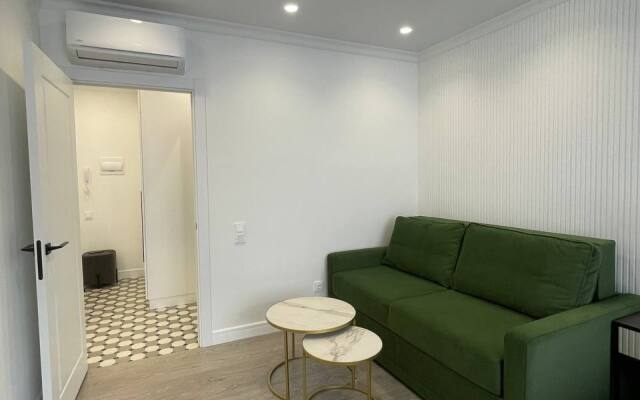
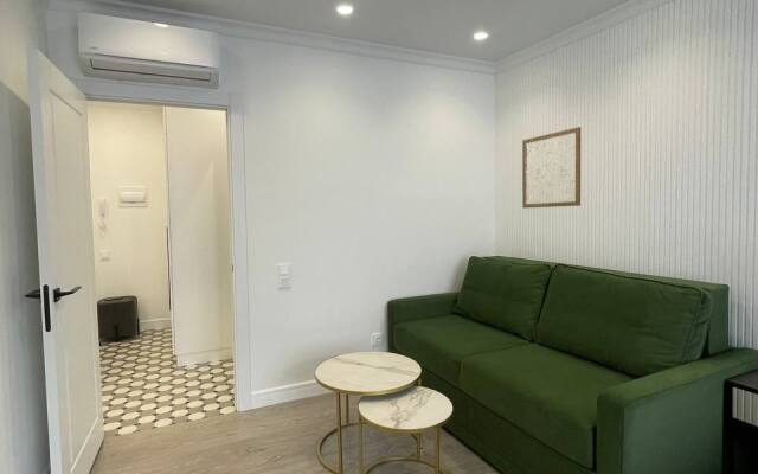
+ wall art [521,126,582,210]
